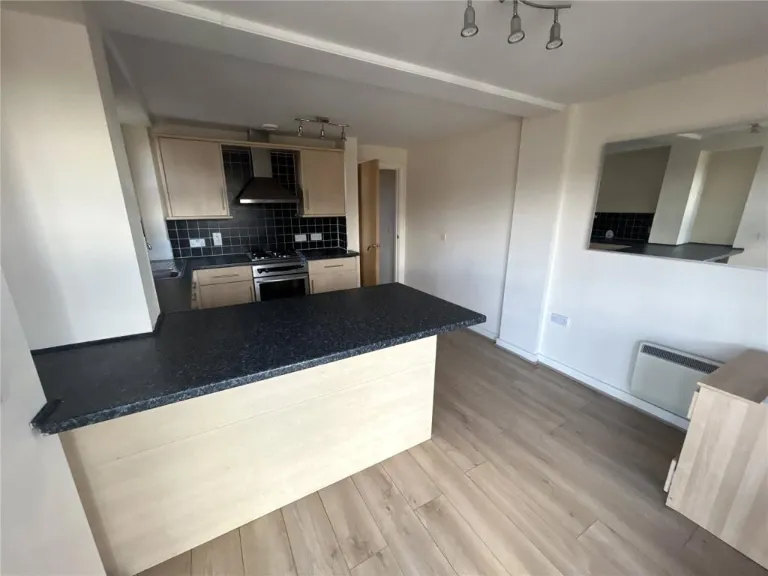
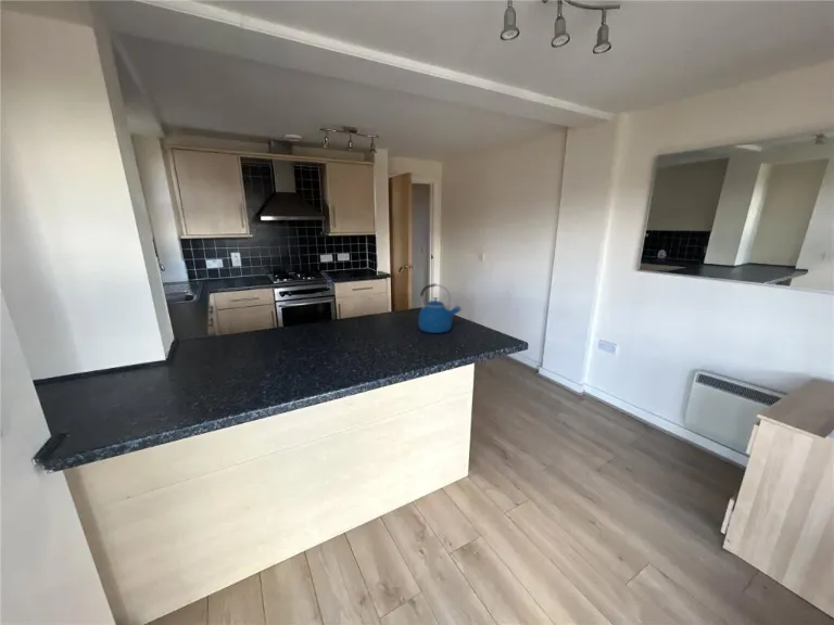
+ kettle [417,282,463,334]
